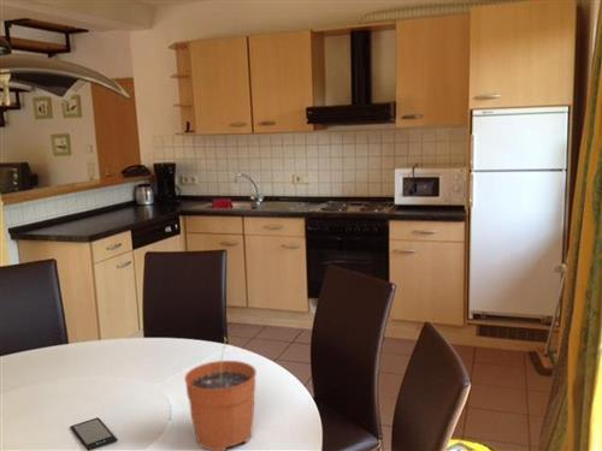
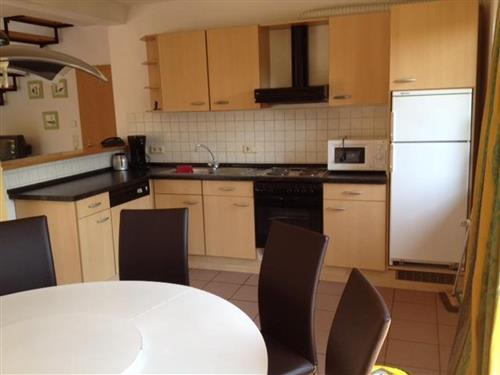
- plant pot [183,336,258,451]
- smartphone [69,416,118,451]
